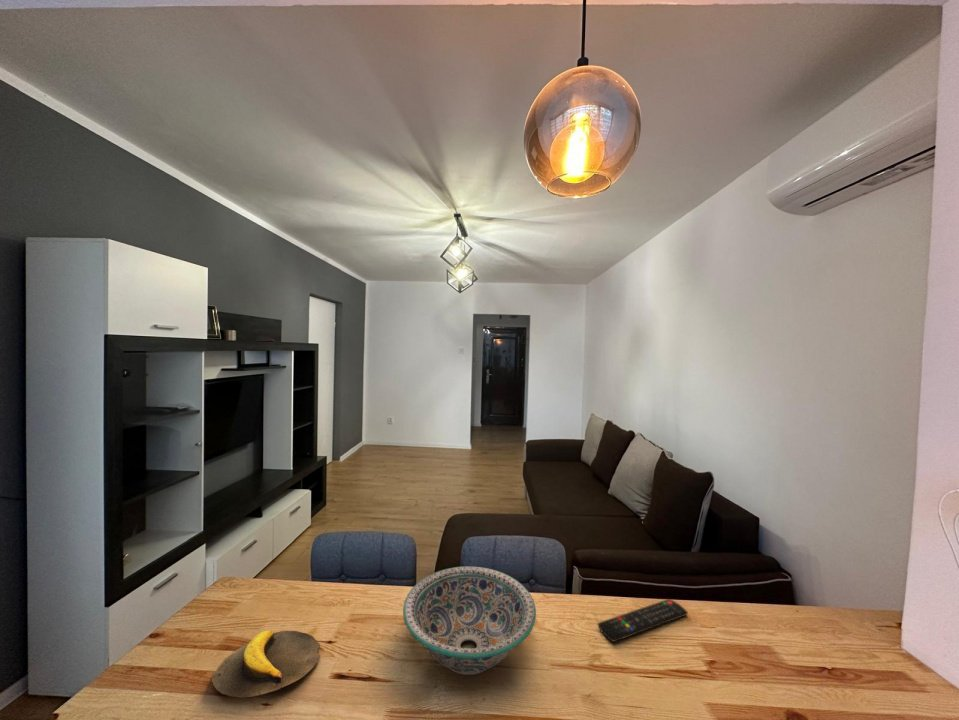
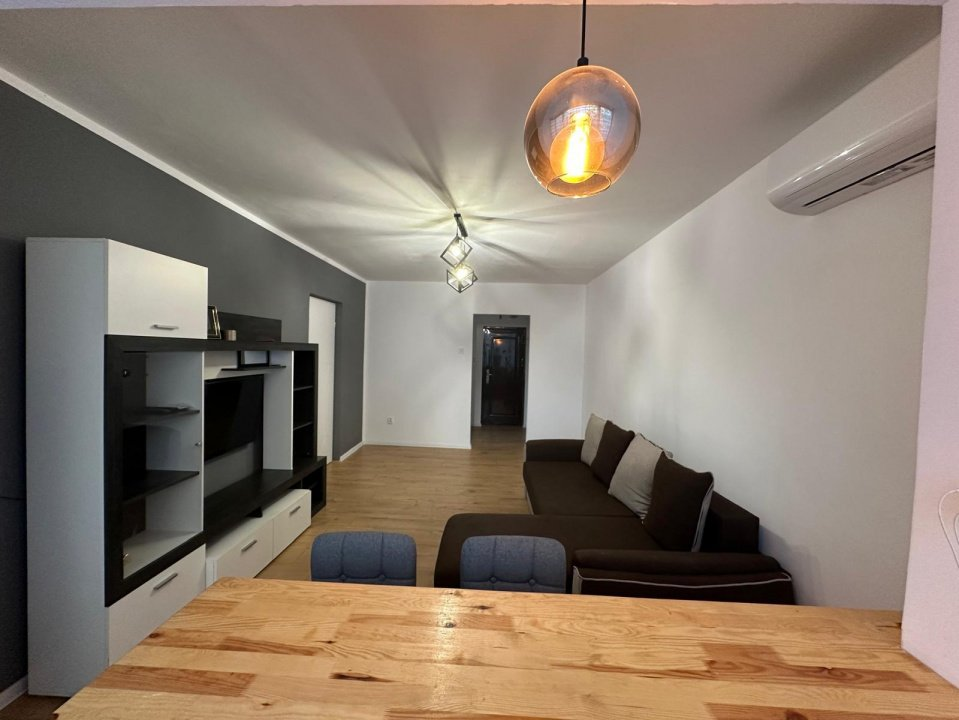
- remote control [597,598,689,643]
- banana [211,630,321,698]
- decorative bowl [402,565,537,676]
